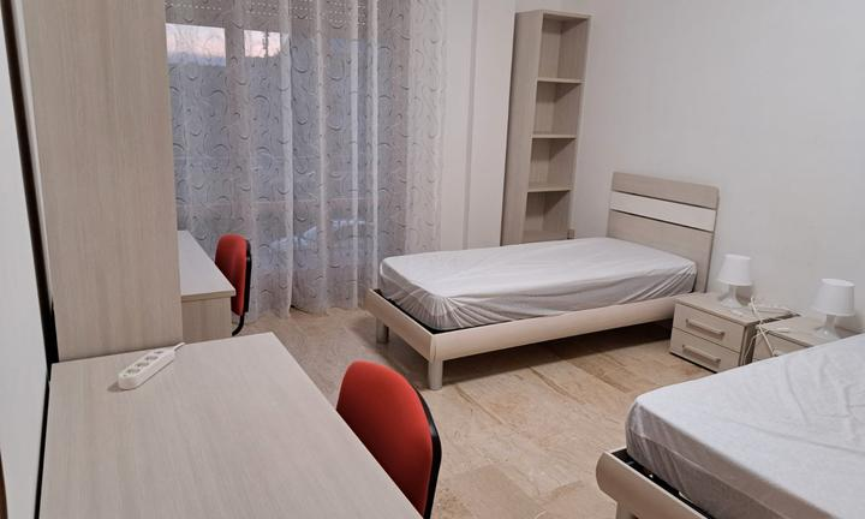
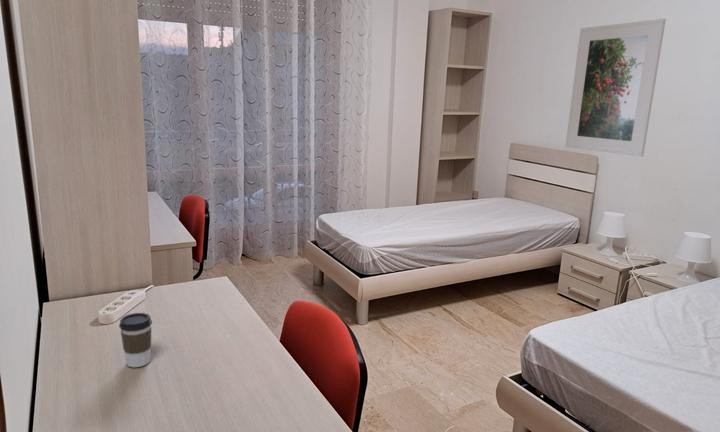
+ coffee cup [118,312,153,368]
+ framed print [564,18,667,157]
